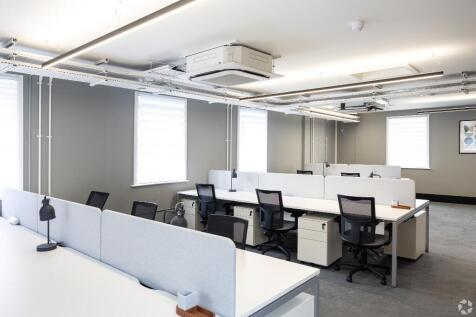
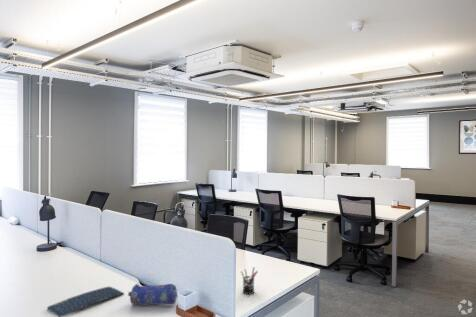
+ keyboard [46,286,125,317]
+ pencil case [127,283,178,306]
+ pen holder [240,266,259,295]
